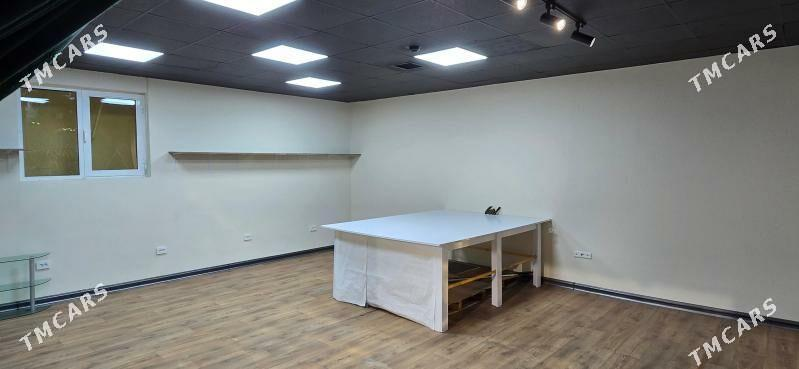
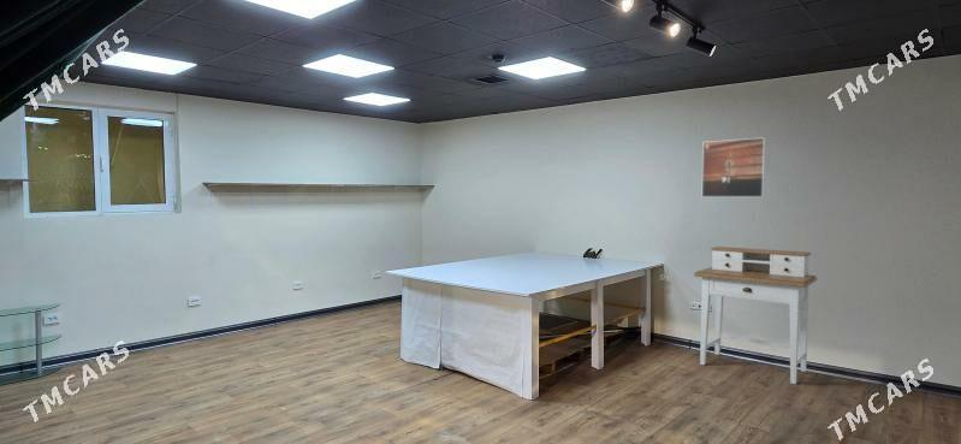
+ desk [693,245,818,385]
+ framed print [700,137,766,199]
